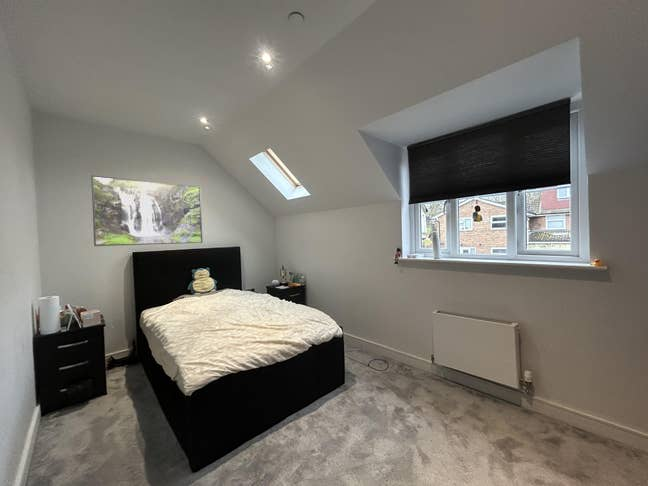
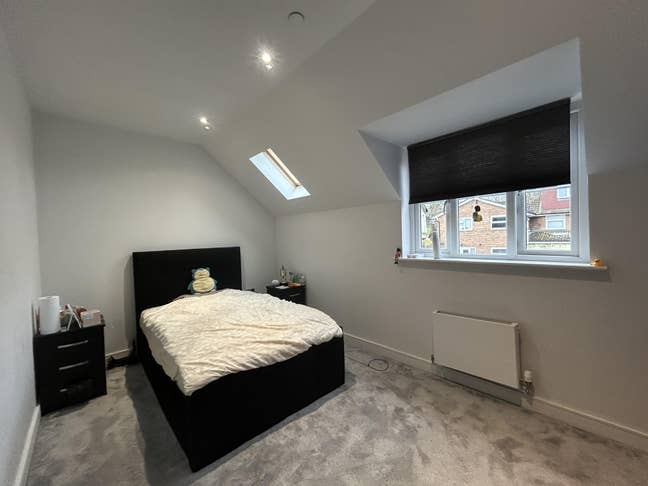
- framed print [90,174,204,247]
